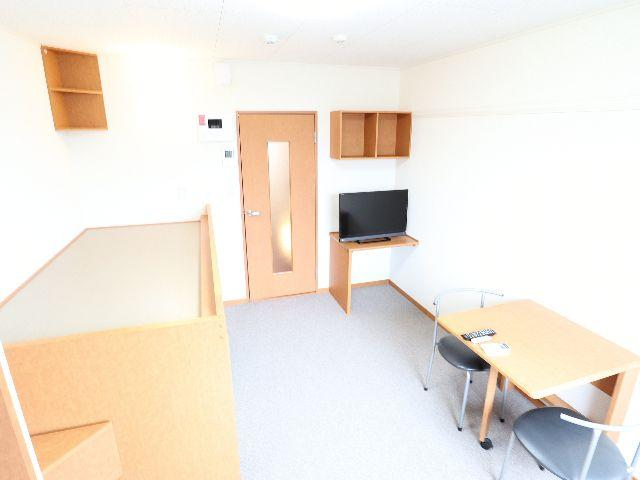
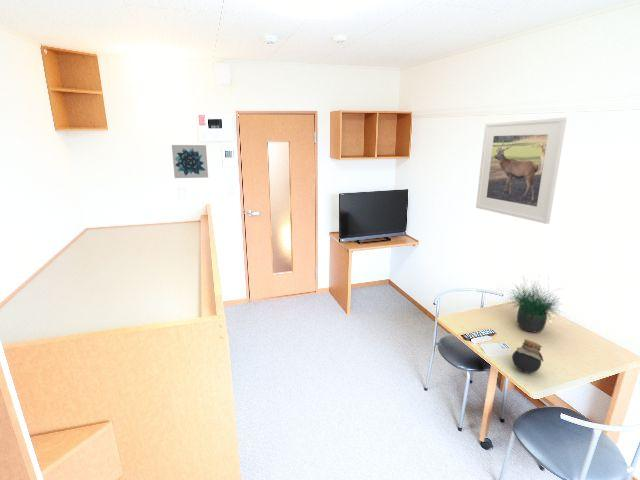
+ jar [511,338,545,374]
+ wall art [171,144,209,179]
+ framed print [475,116,568,225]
+ potted plant [503,274,566,333]
